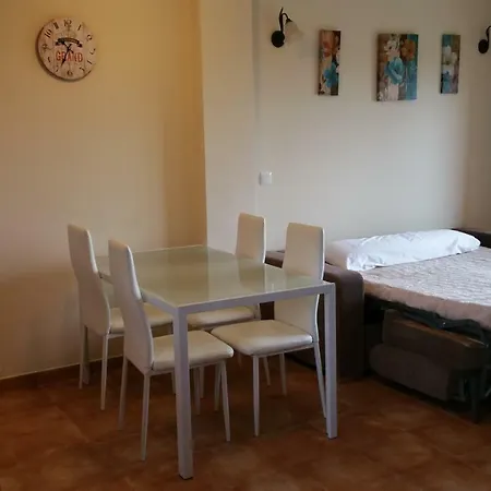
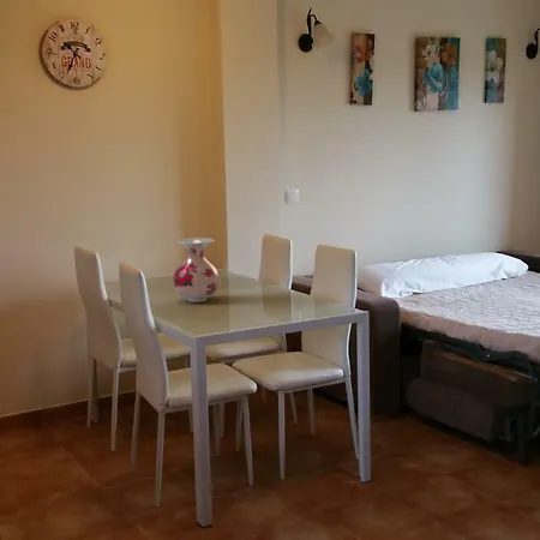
+ vase [172,236,222,304]
